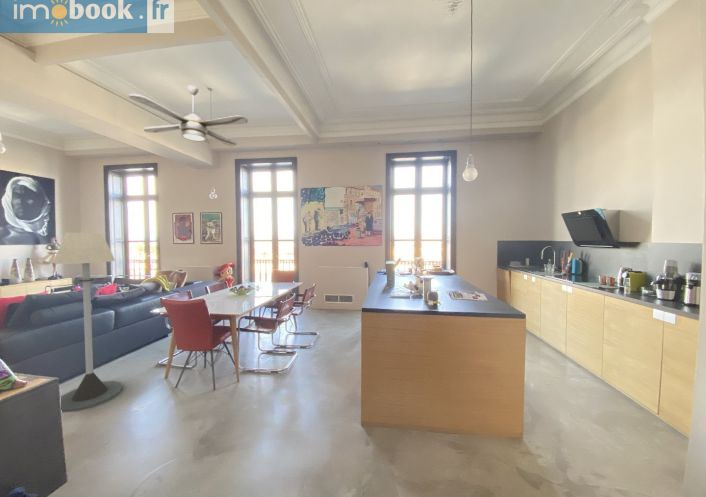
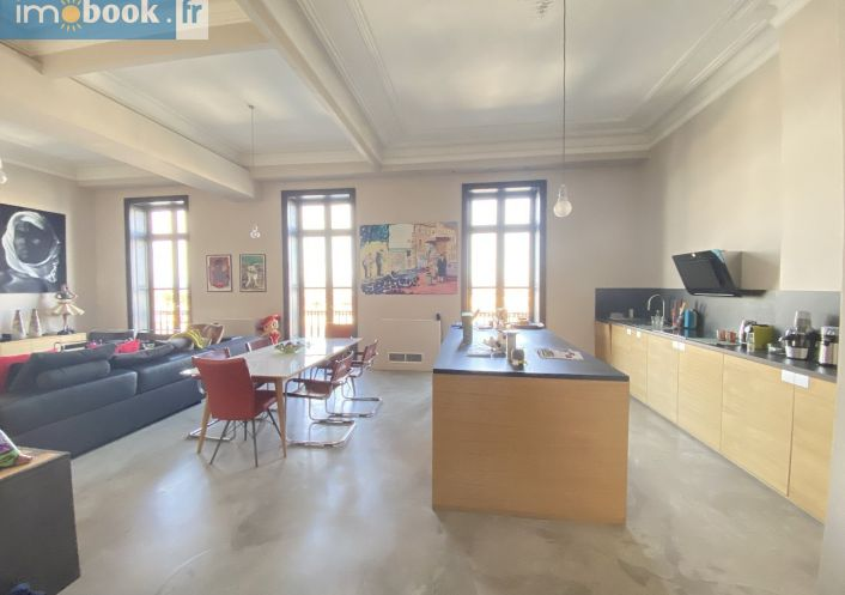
- ceiling fan [128,85,249,147]
- floor lamp [52,232,124,413]
